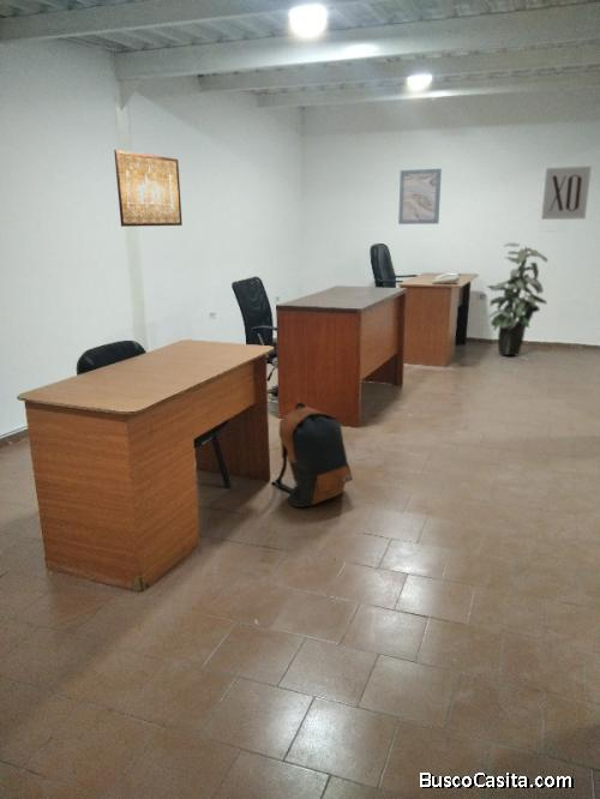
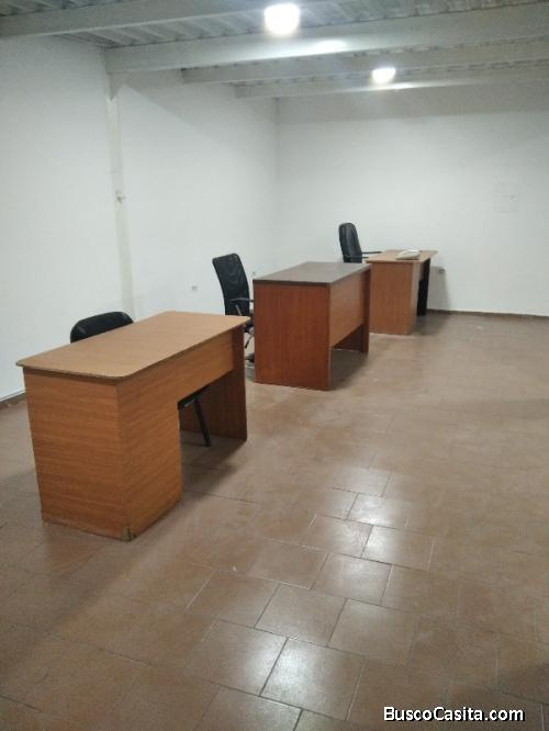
- wall art [540,166,593,221]
- wall art [397,168,443,226]
- wall art [113,149,184,228]
- backpack [270,401,354,509]
- indoor plant [485,242,548,358]
